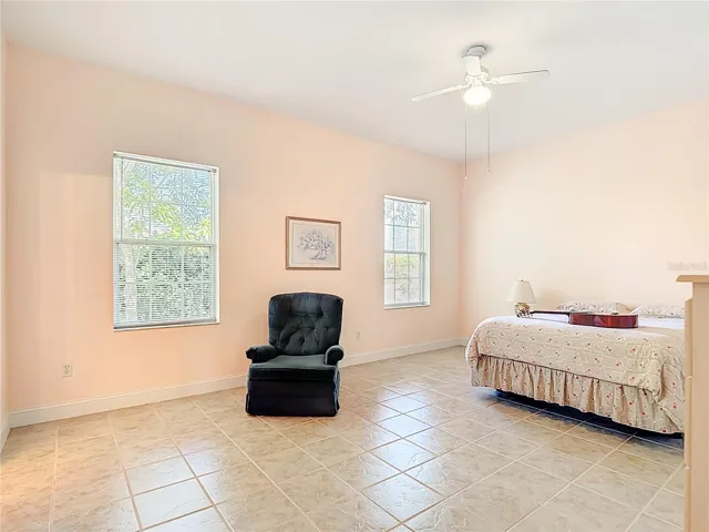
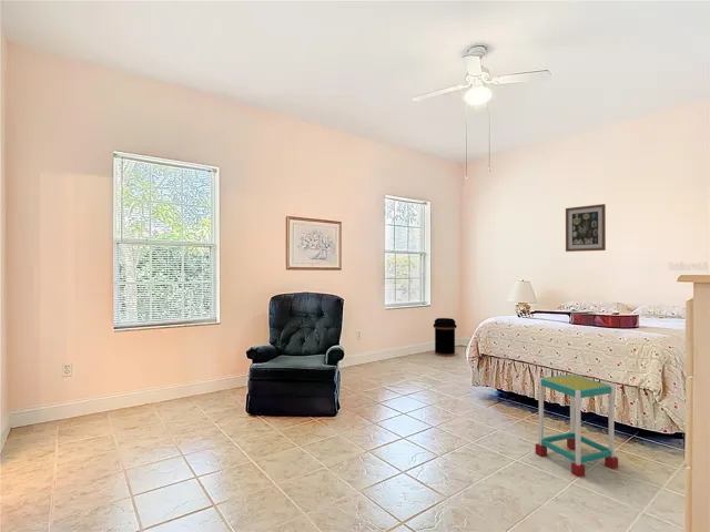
+ trash can [433,317,458,358]
+ side table [535,374,619,478]
+ wall art [565,203,607,253]
